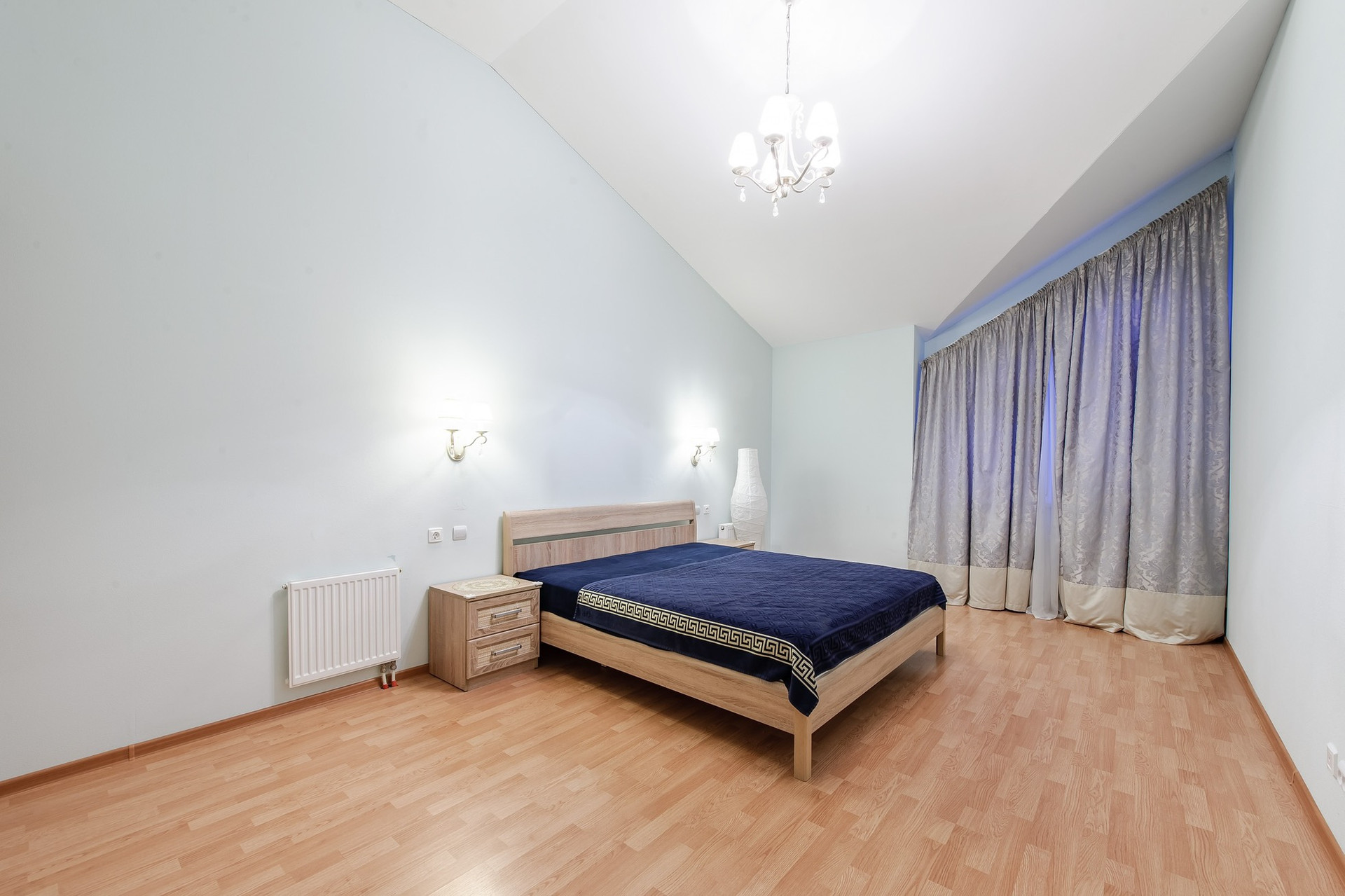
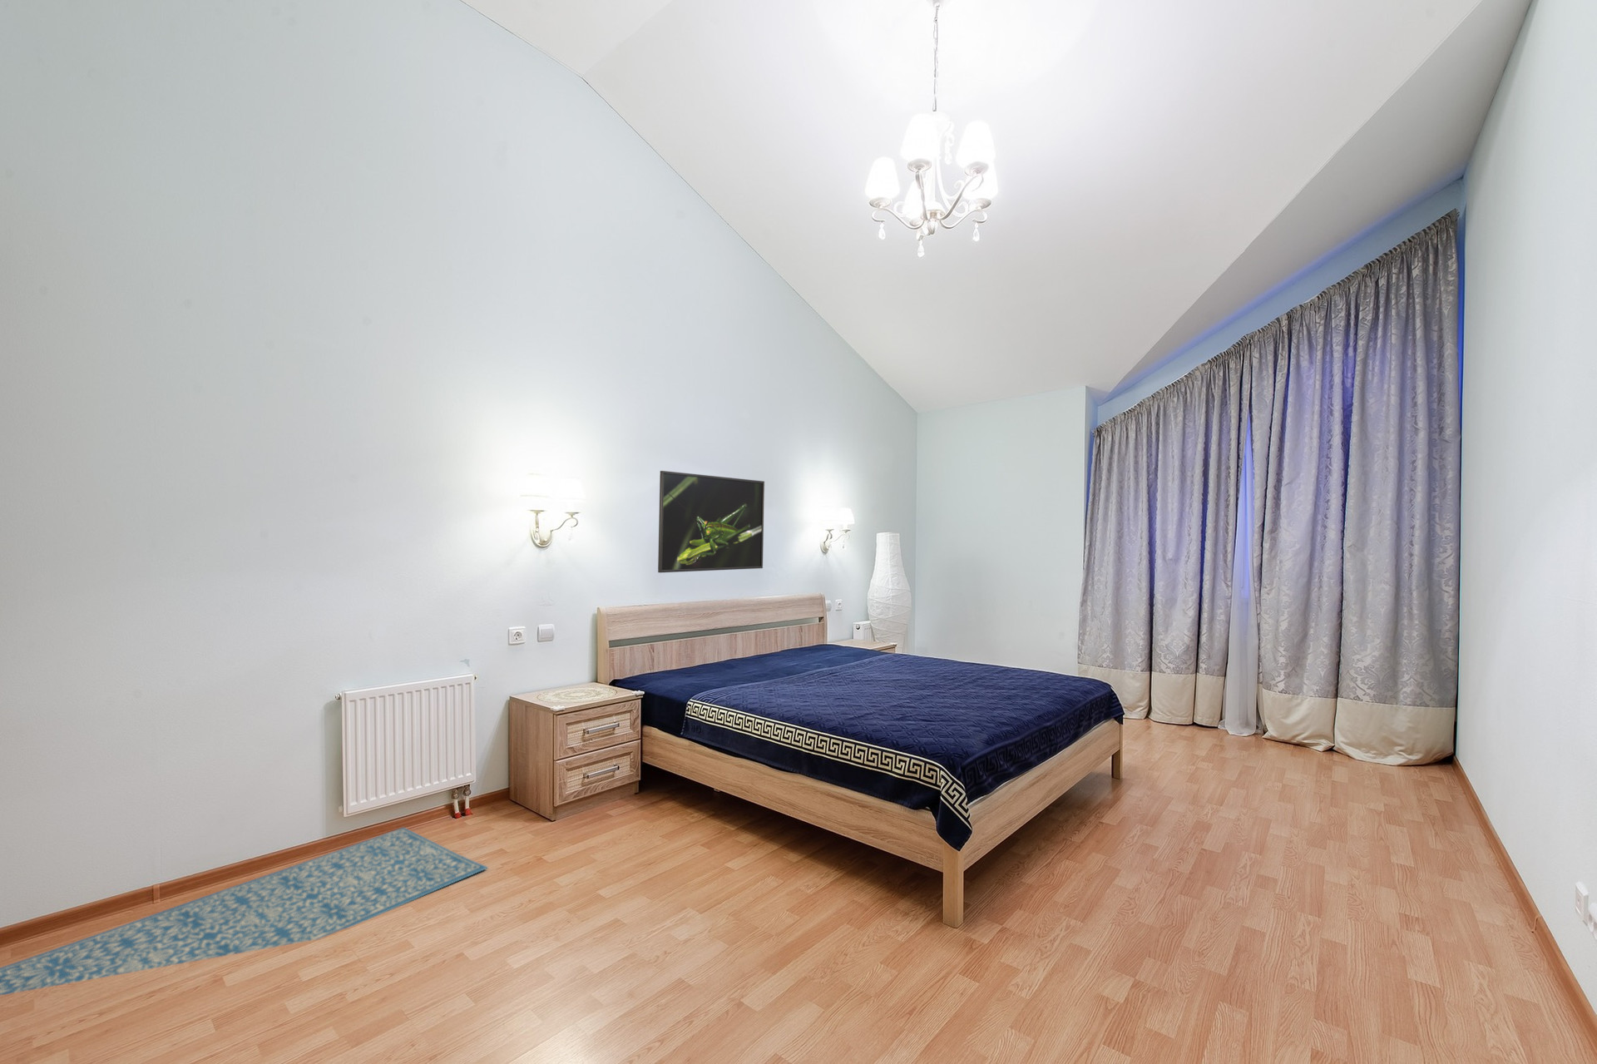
+ rug [0,826,489,996]
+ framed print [657,470,765,574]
